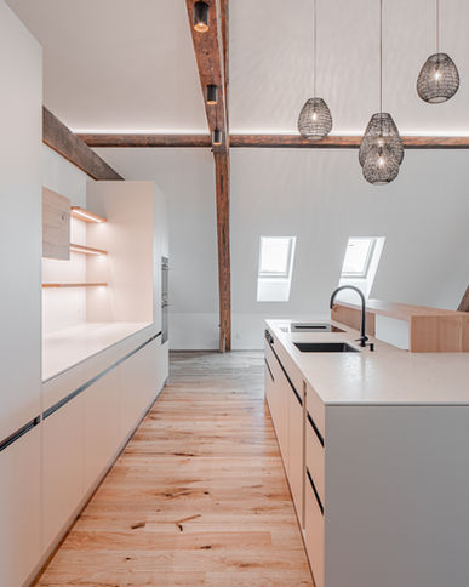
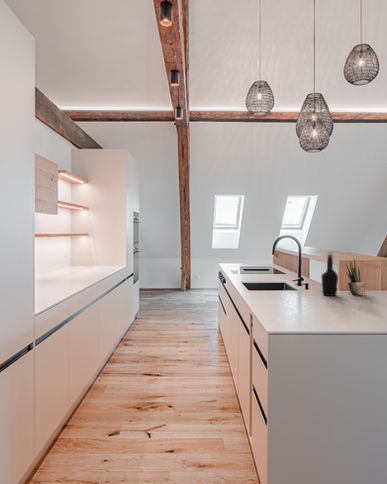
+ bottle [321,250,339,297]
+ potted plant [344,258,366,295]
